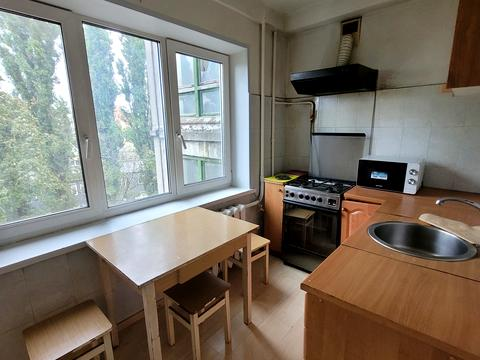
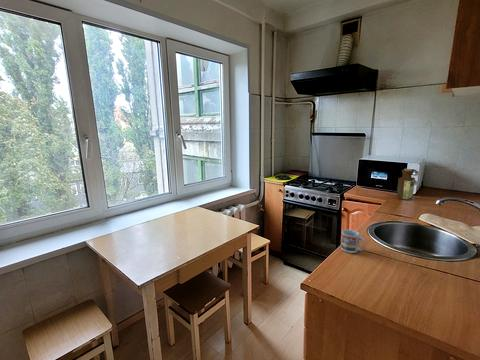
+ bottle [396,168,416,201]
+ cup [340,229,366,254]
